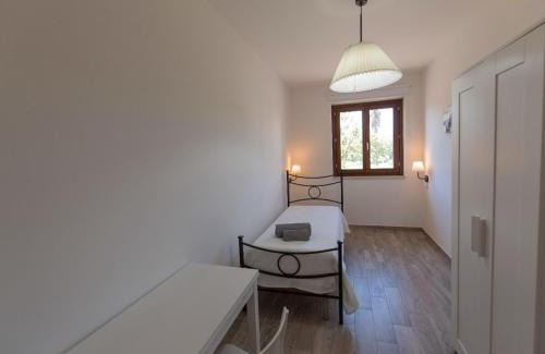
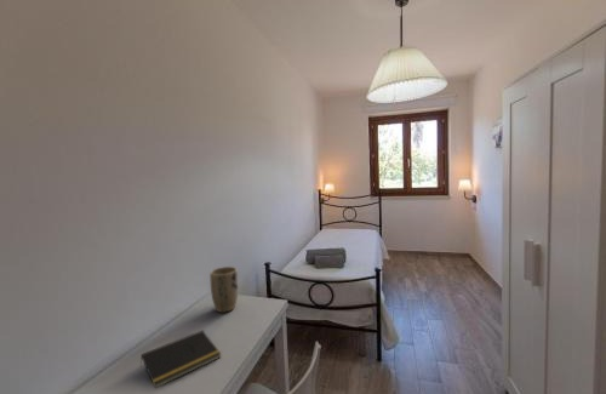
+ plant pot [208,265,239,314]
+ notepad [139,330,222,389]
